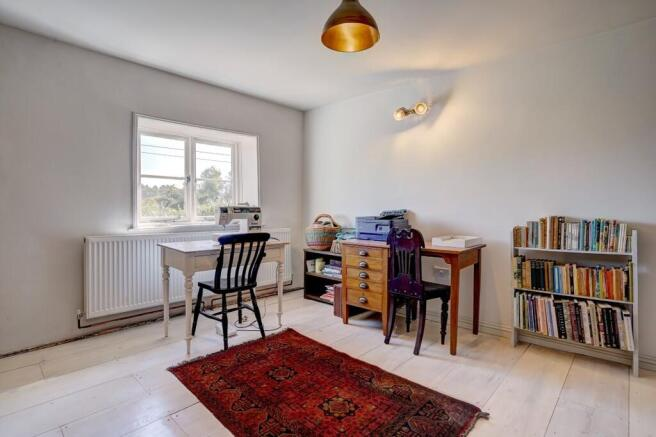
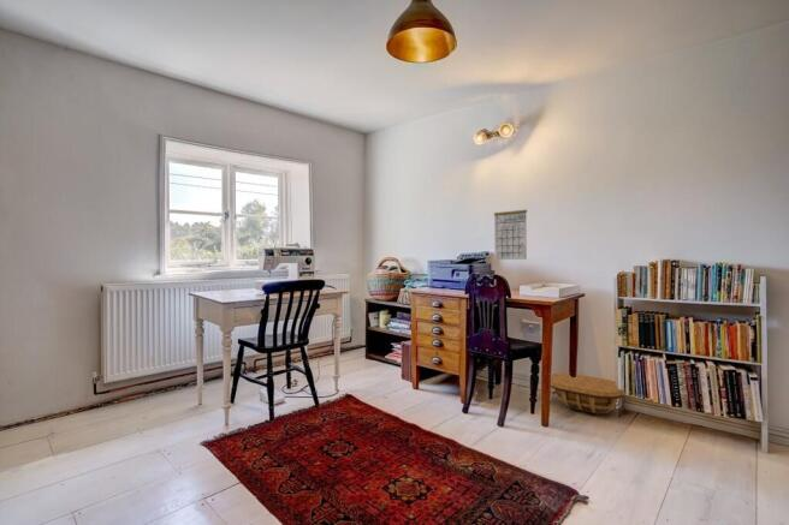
+ calendar [493,204,528,261]
+ basket [550,372,625,414]
